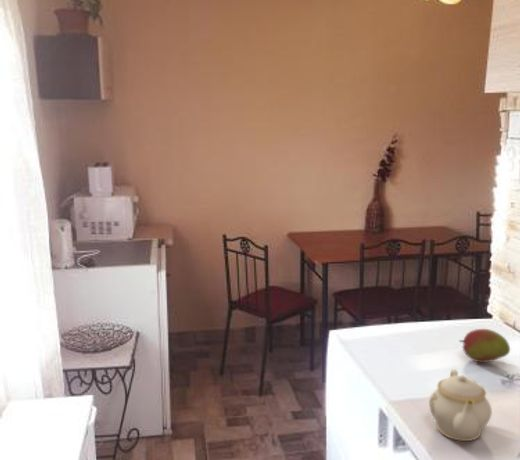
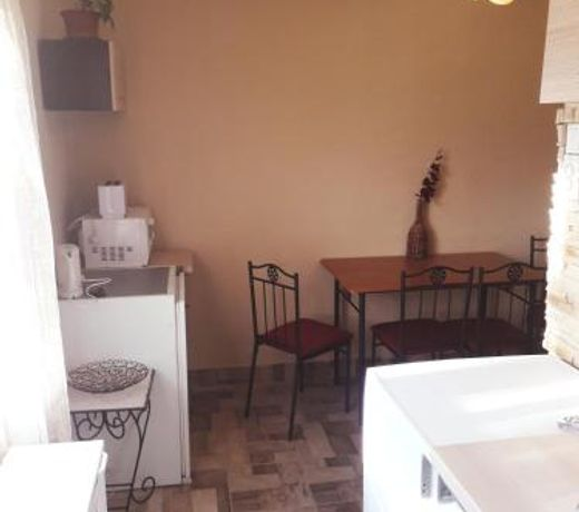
- teapot [428,368,493,442]
- fruit [458,328,511,364]
